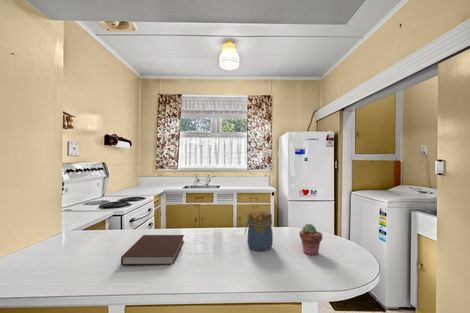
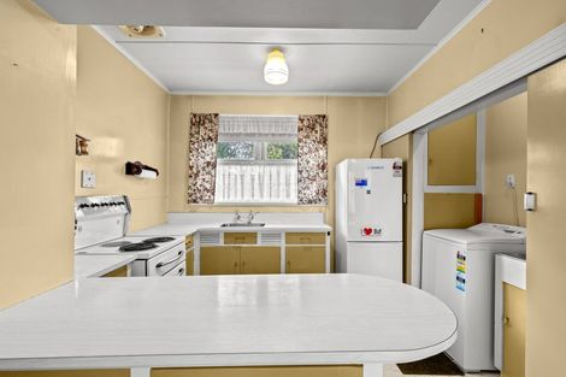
- notebook [120,234,185,266]
- jar [244,211,274,252]
- potted succulent [299,223,323,257]
